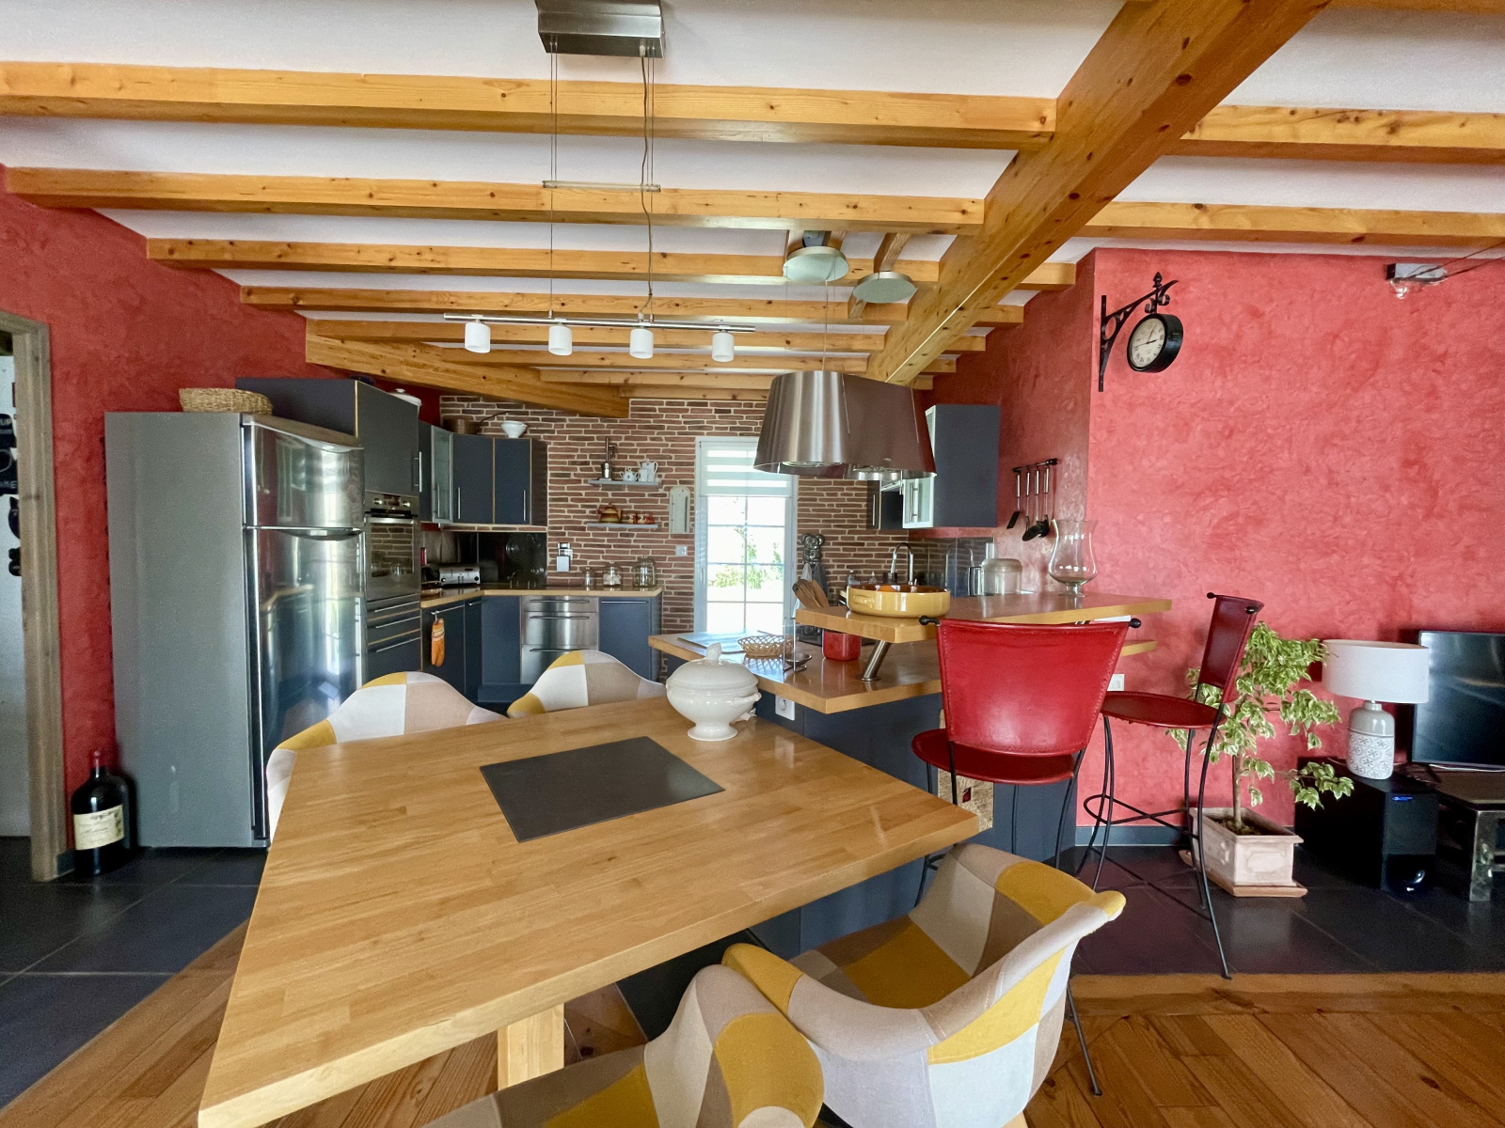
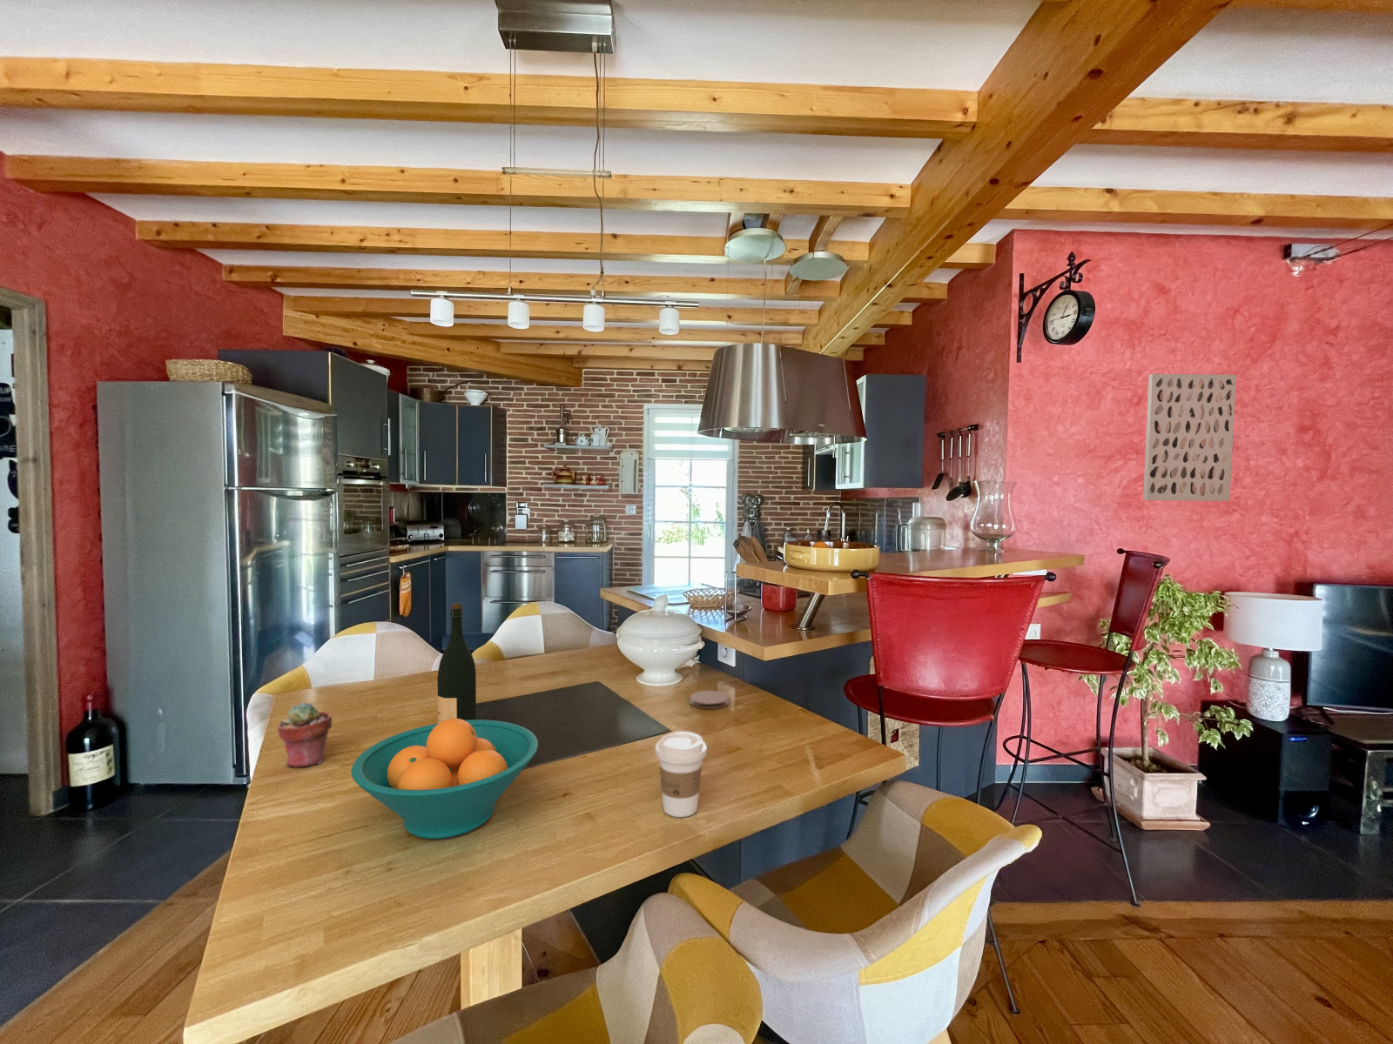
+ wine bottle [437,602,477,724]
+ potted succulent [276,701,333,769]
+ wall art [1142,373,1237,502]
+ fruit bowl [350,718,539,840]
+ coffee cup [654,730,707,818]
+ coaster [690,690,729,710]
